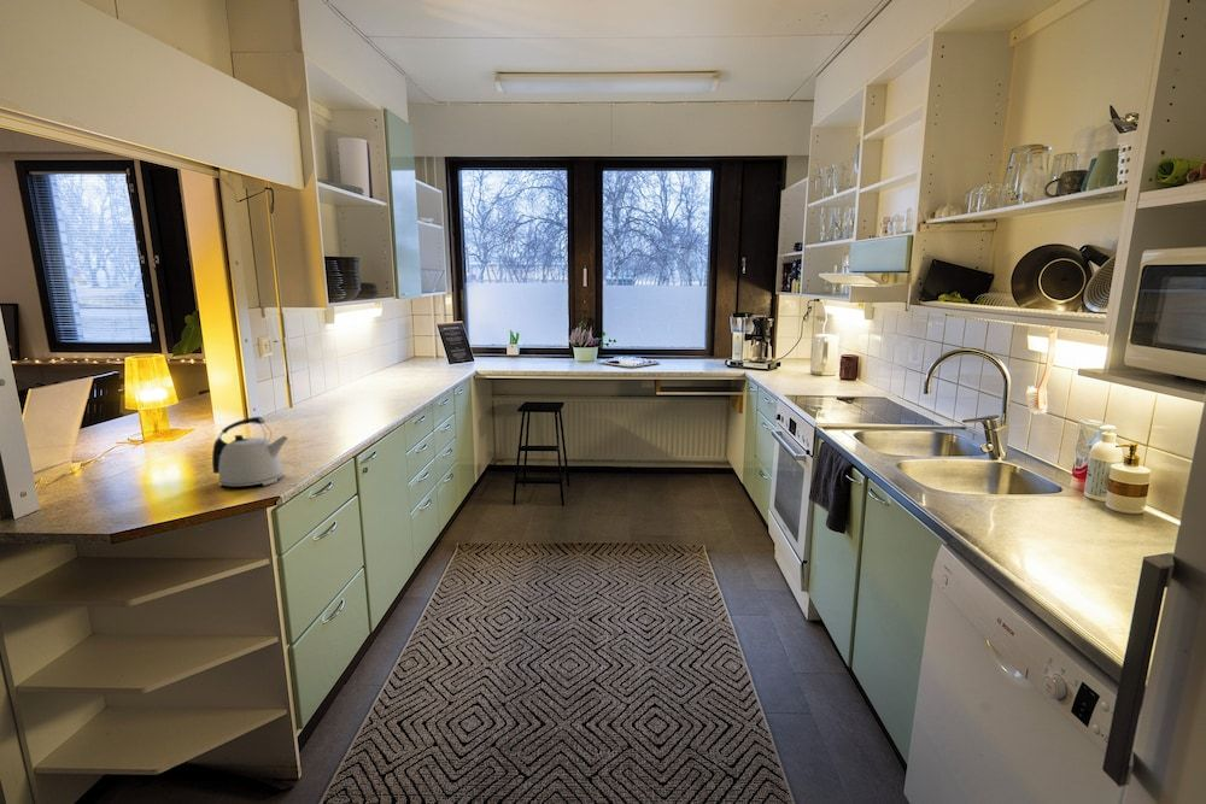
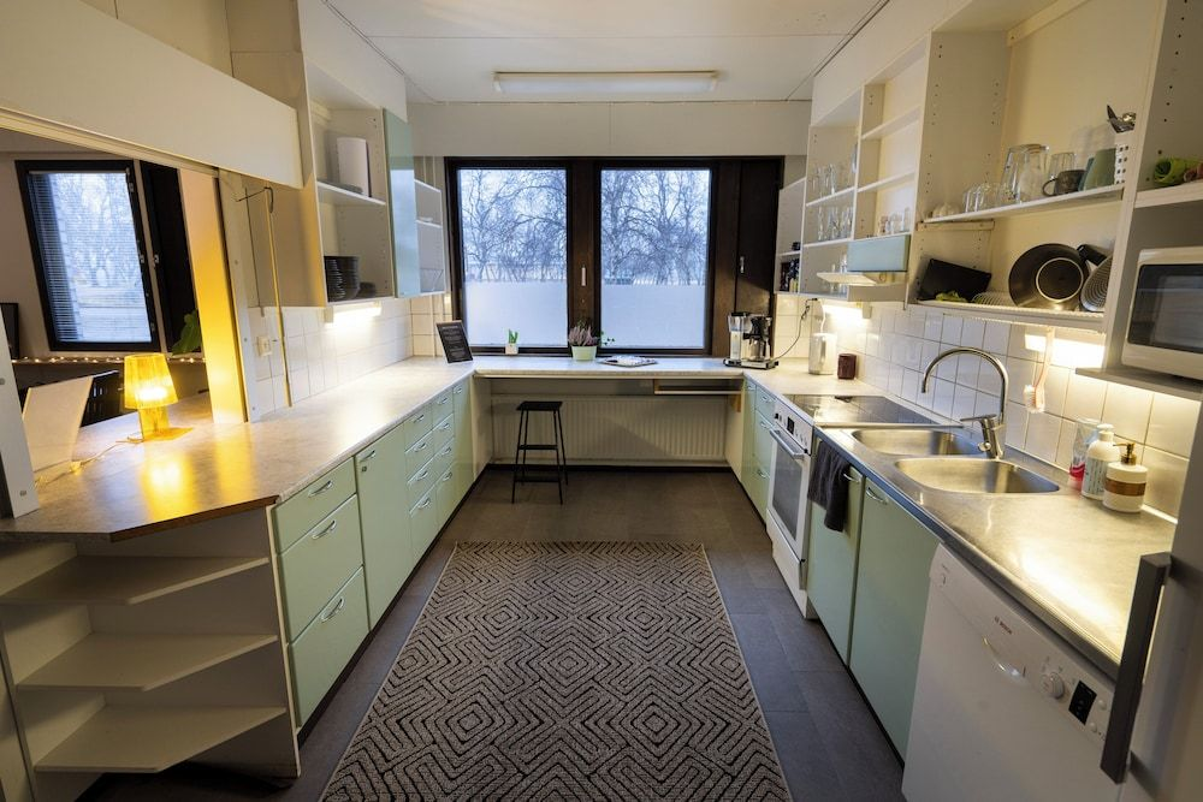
- kettle [211,416,289,487]
